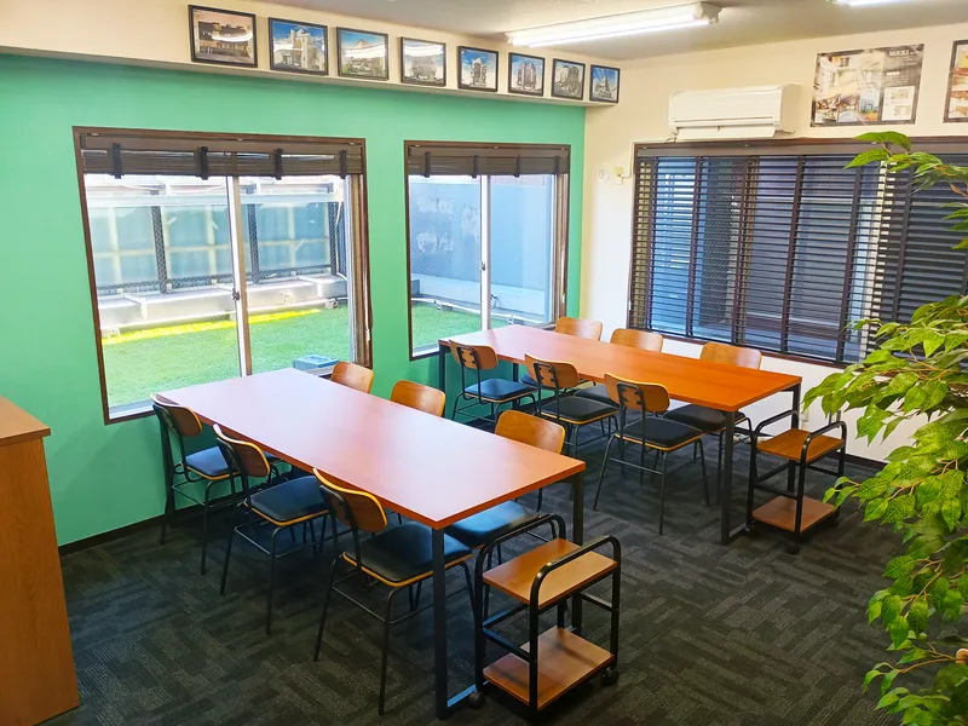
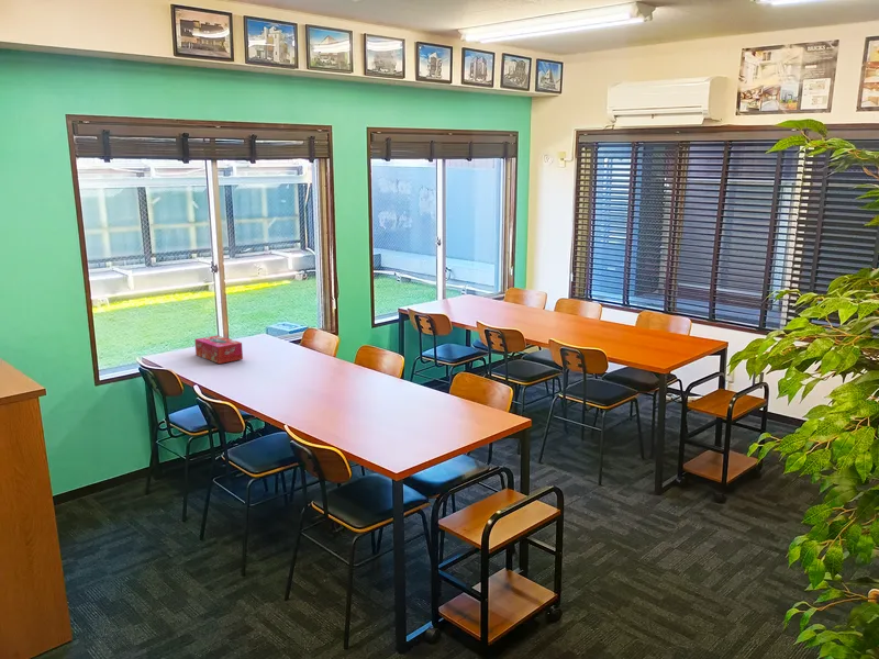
+ tissue box [193,334,244,365]
